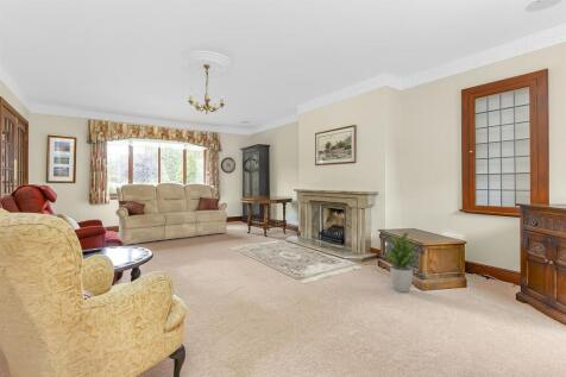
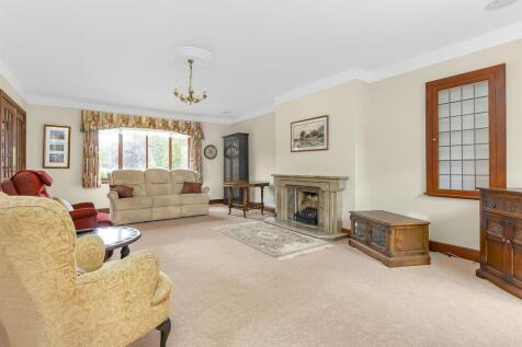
- potted plant [382,231,423,294]
